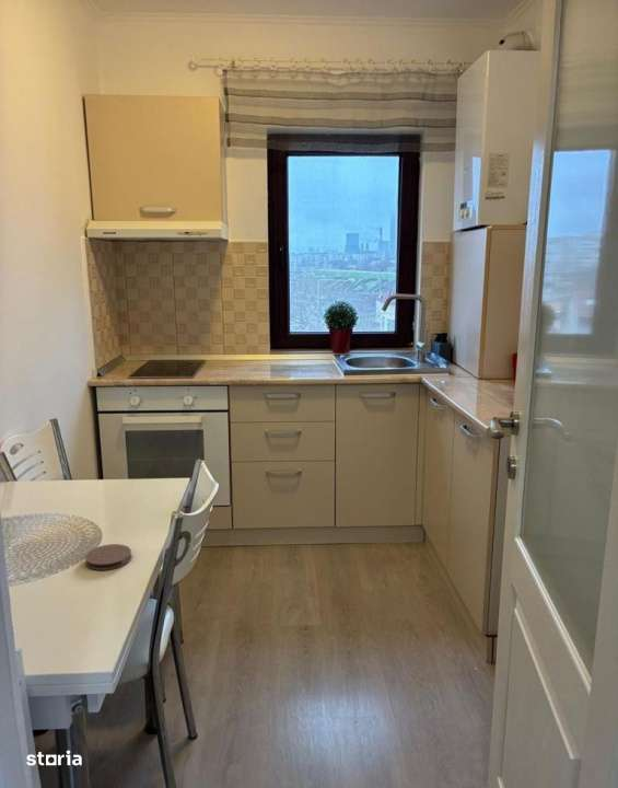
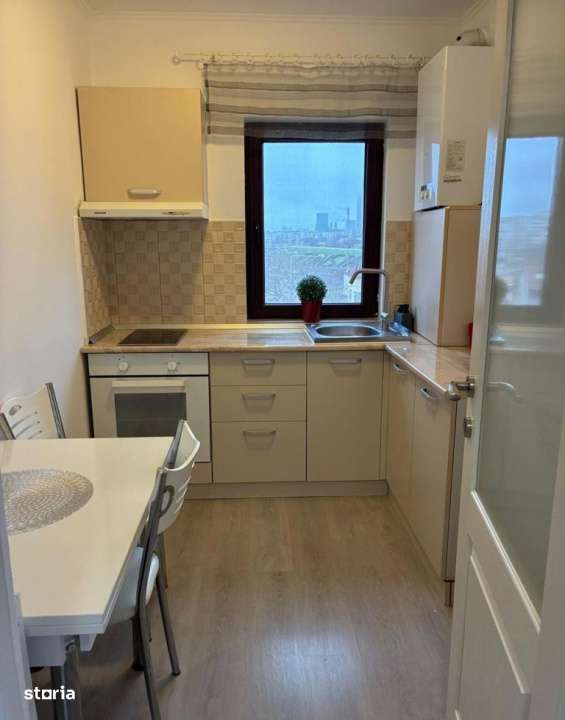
- coaster [84,543,132,571]
